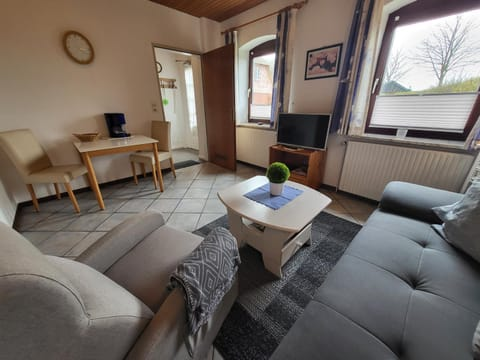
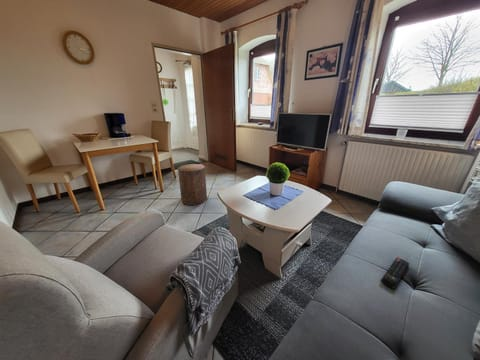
+ stool [177,163,208,206]
+ remote control [379,257,411,290]
